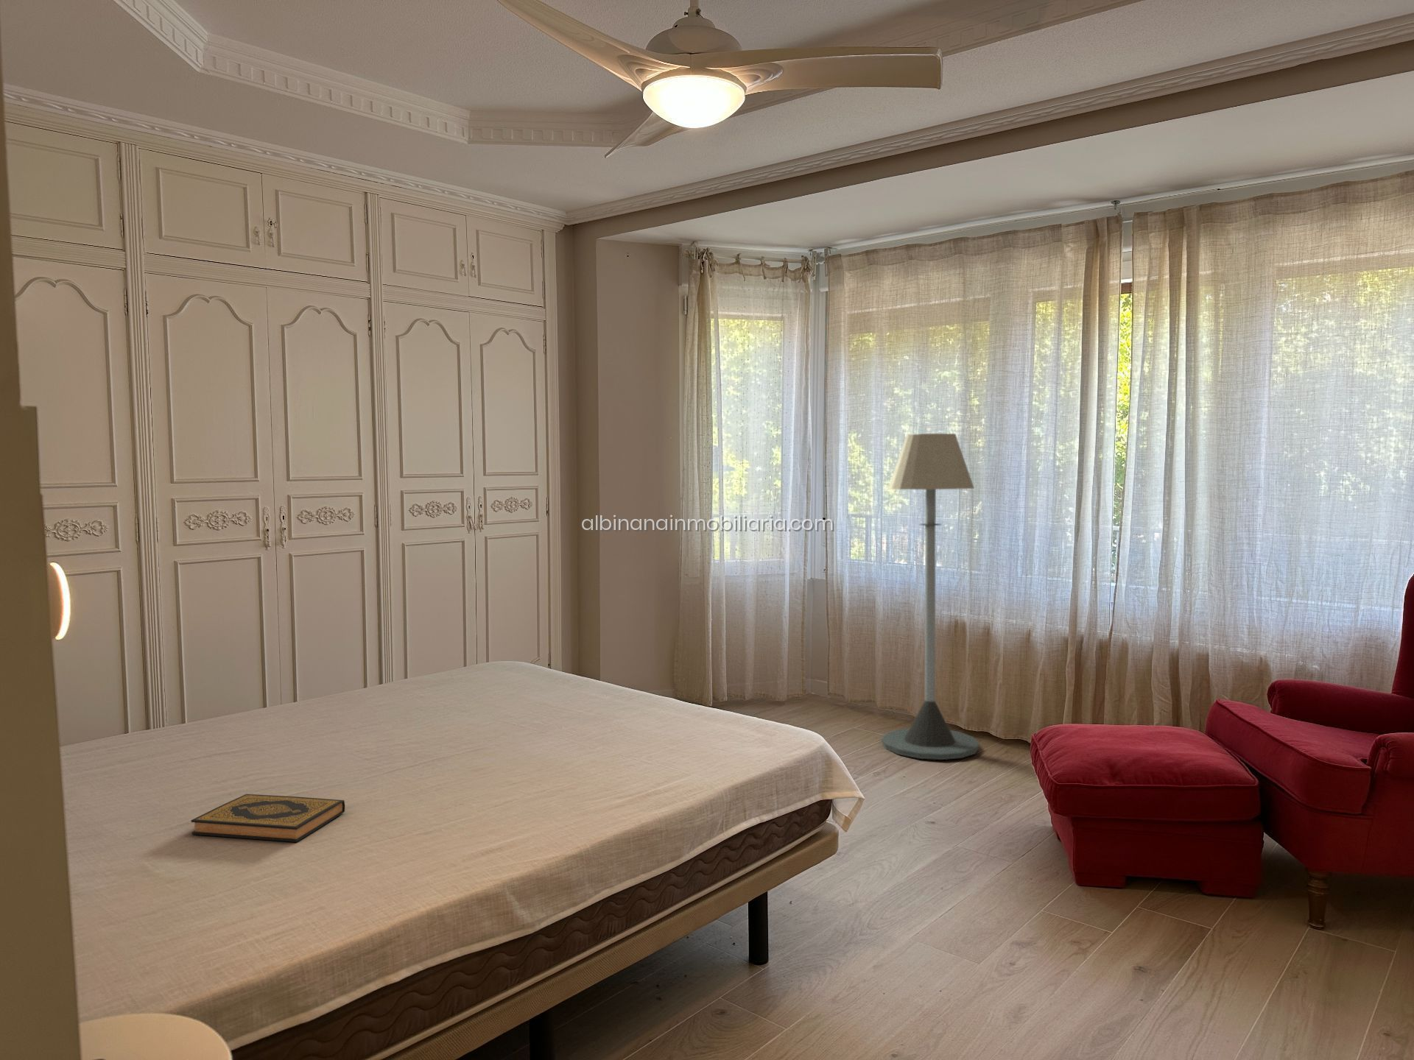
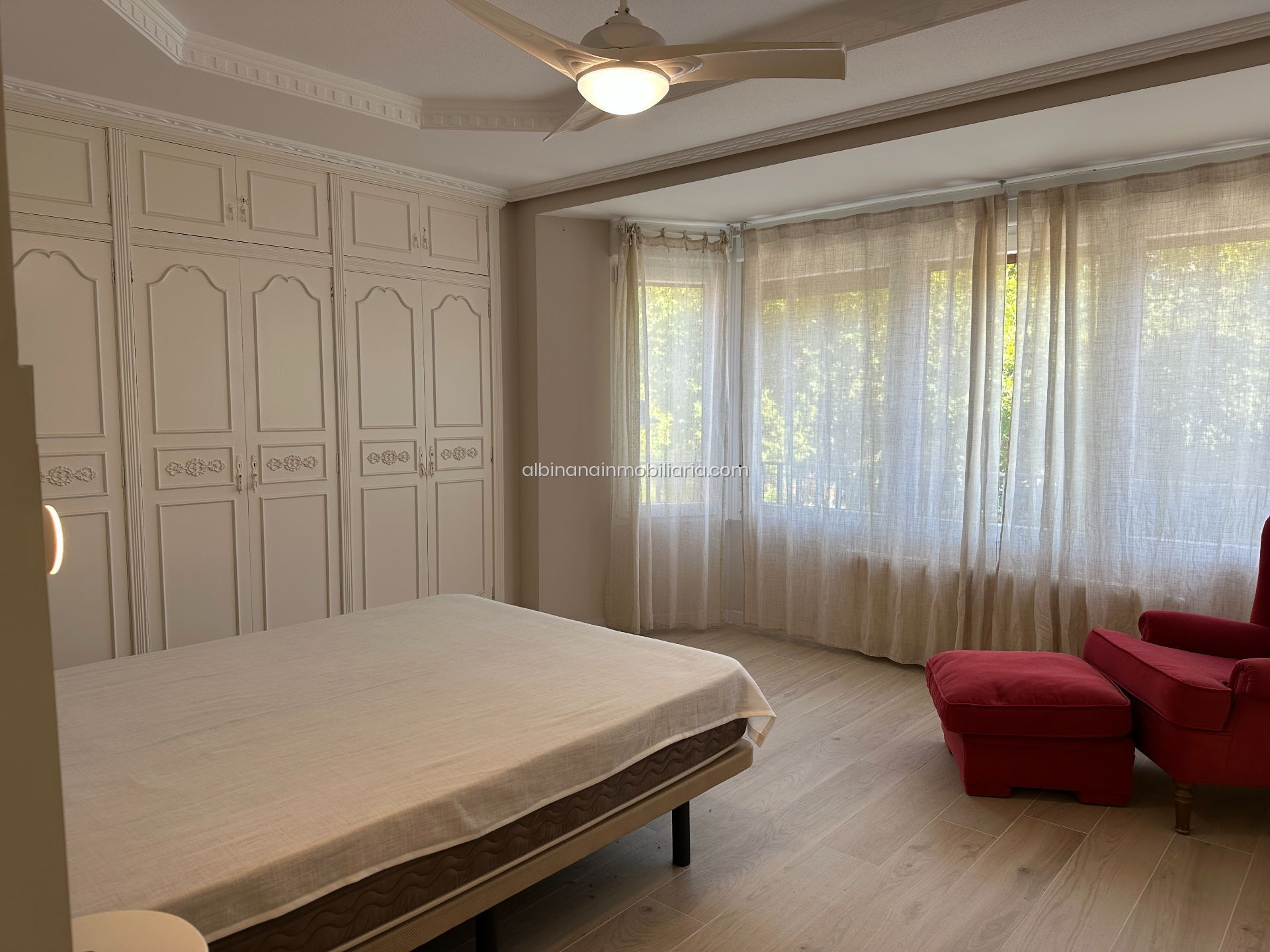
- hardback book [190,794,345,843]
- floor lamp [881,433,980,760]
